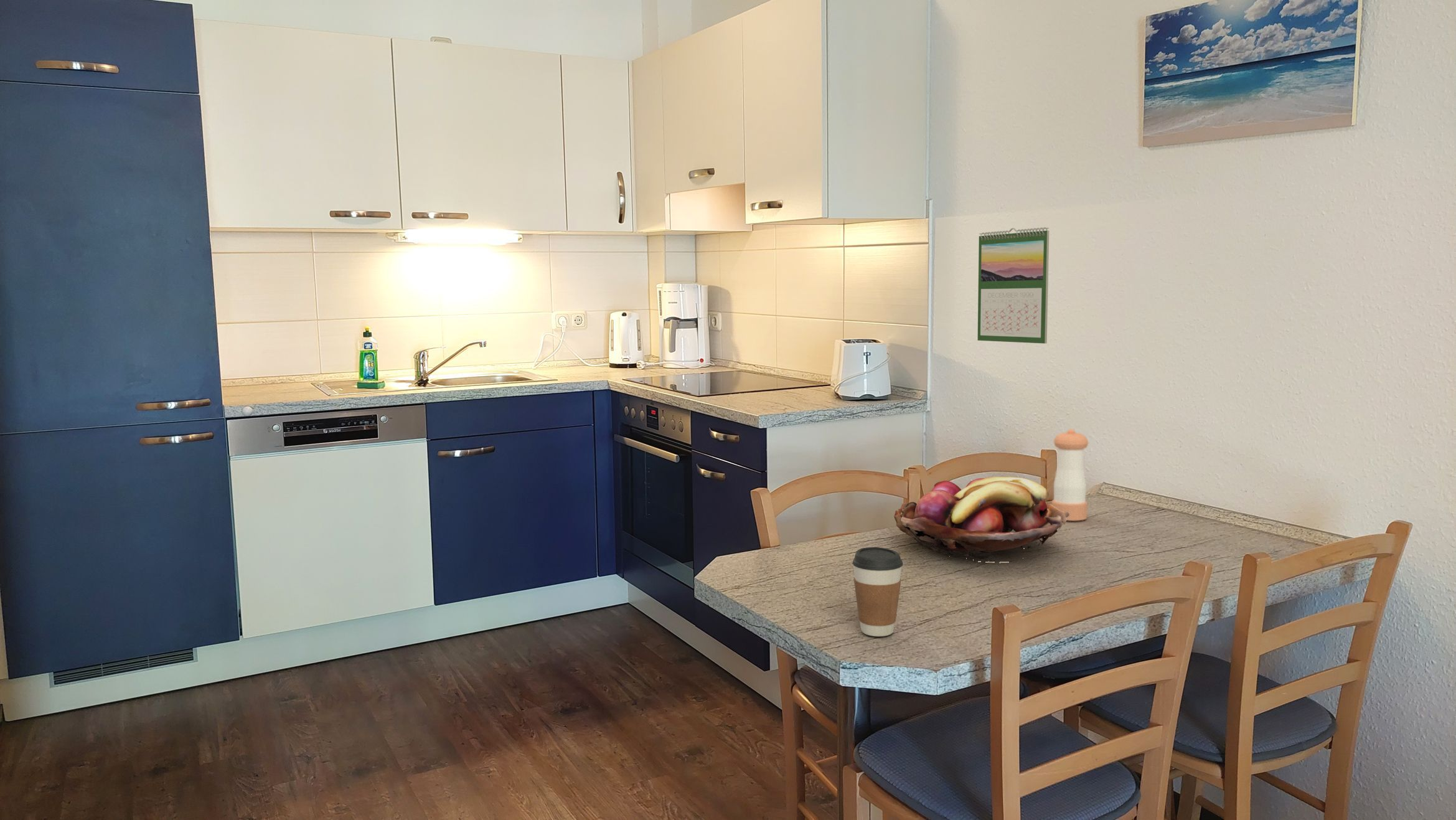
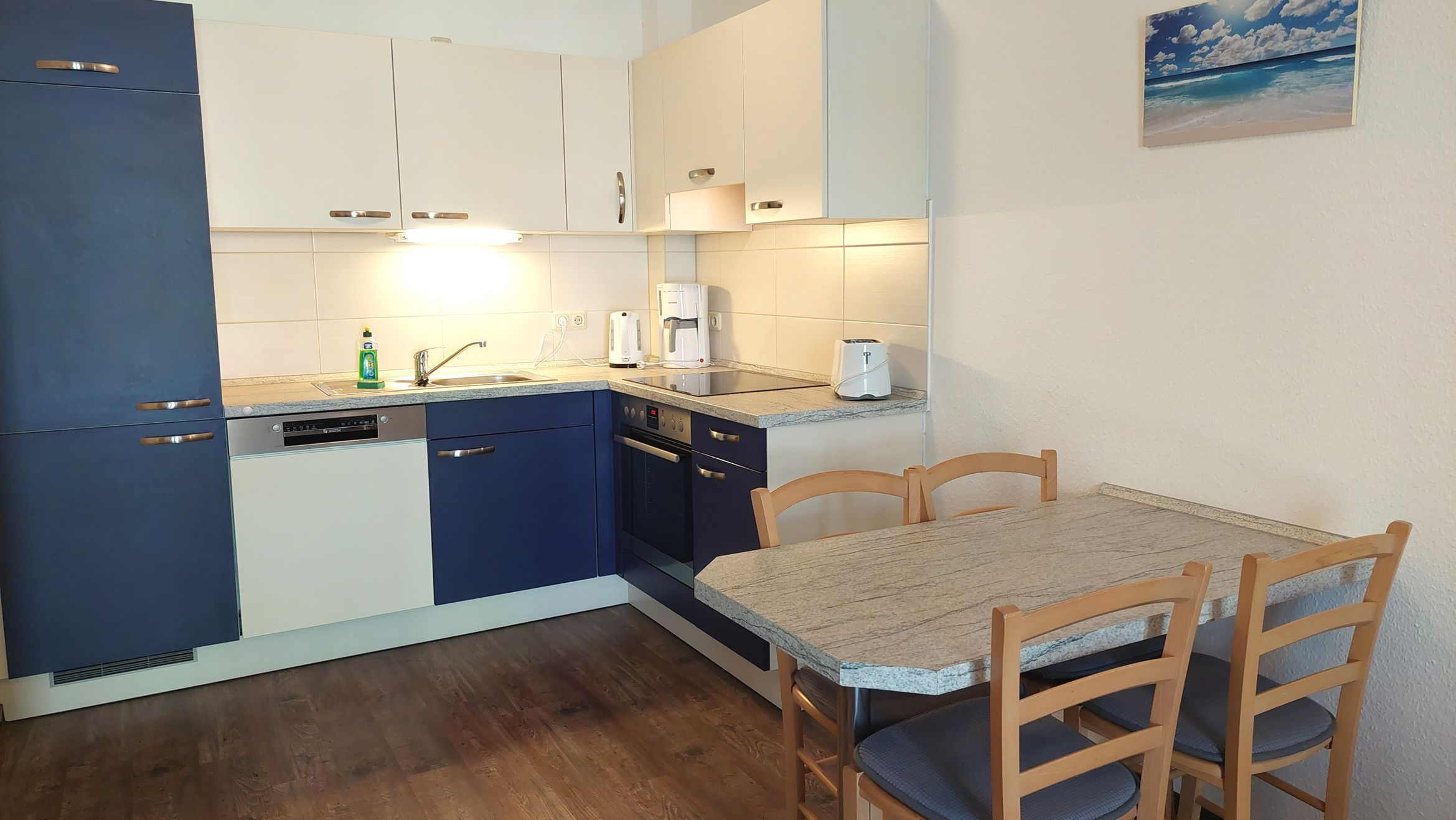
- fruit basket [893,476,1070,563]
- coffee cup [852,547,903,637]
- pepper shaker [1051,428,1089,521]
- calendar [977,227,1050,344]
